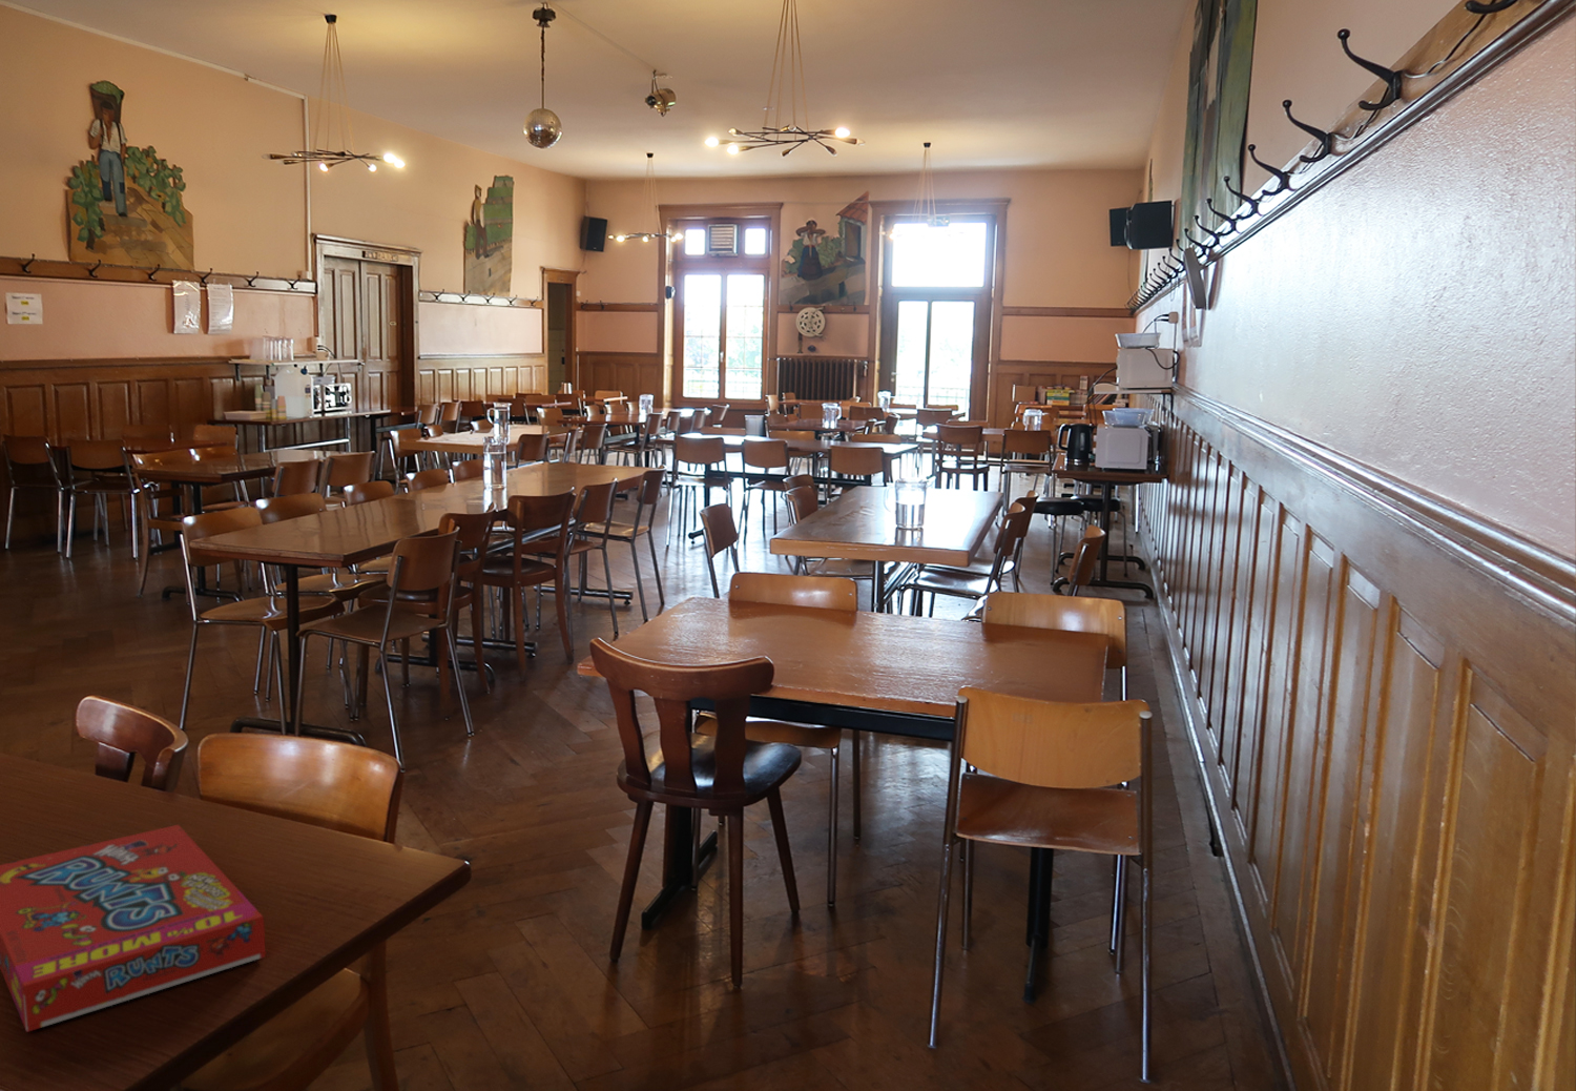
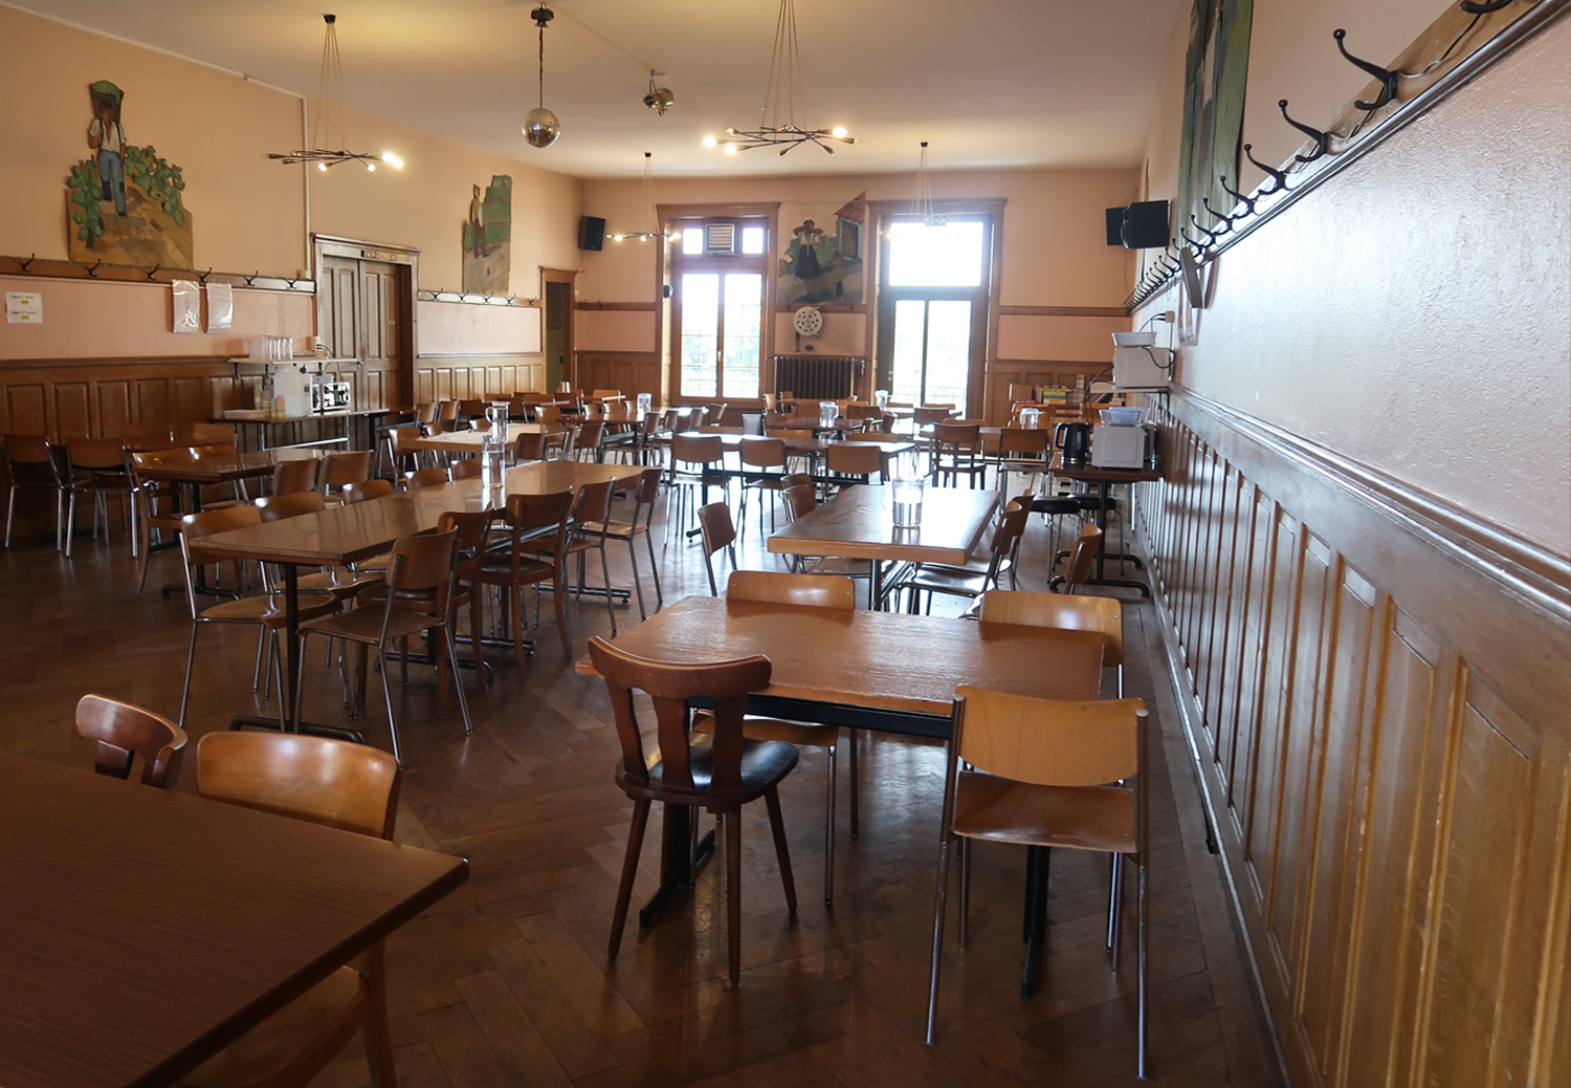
- snack box [0,824,267,1034]
